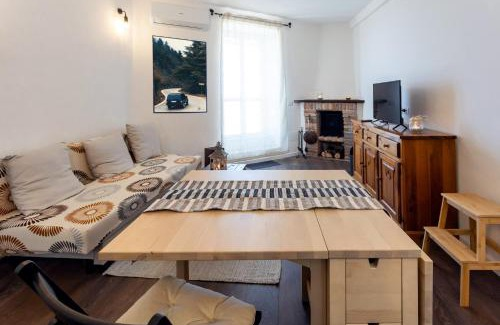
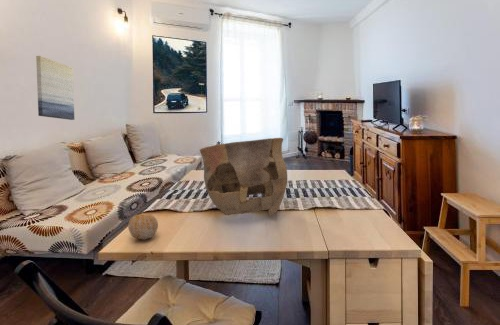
+ wall art [35,55,75,121]
+ bowl [199,137,288,217]
+ fruit [127,213,159,241]
